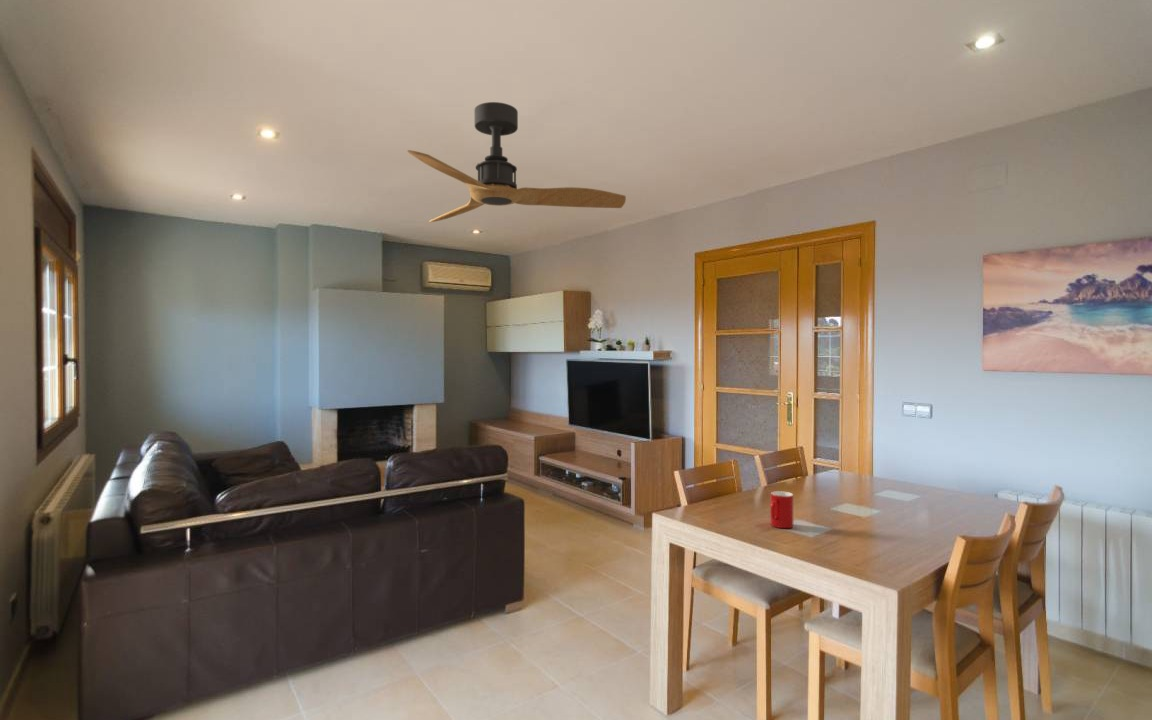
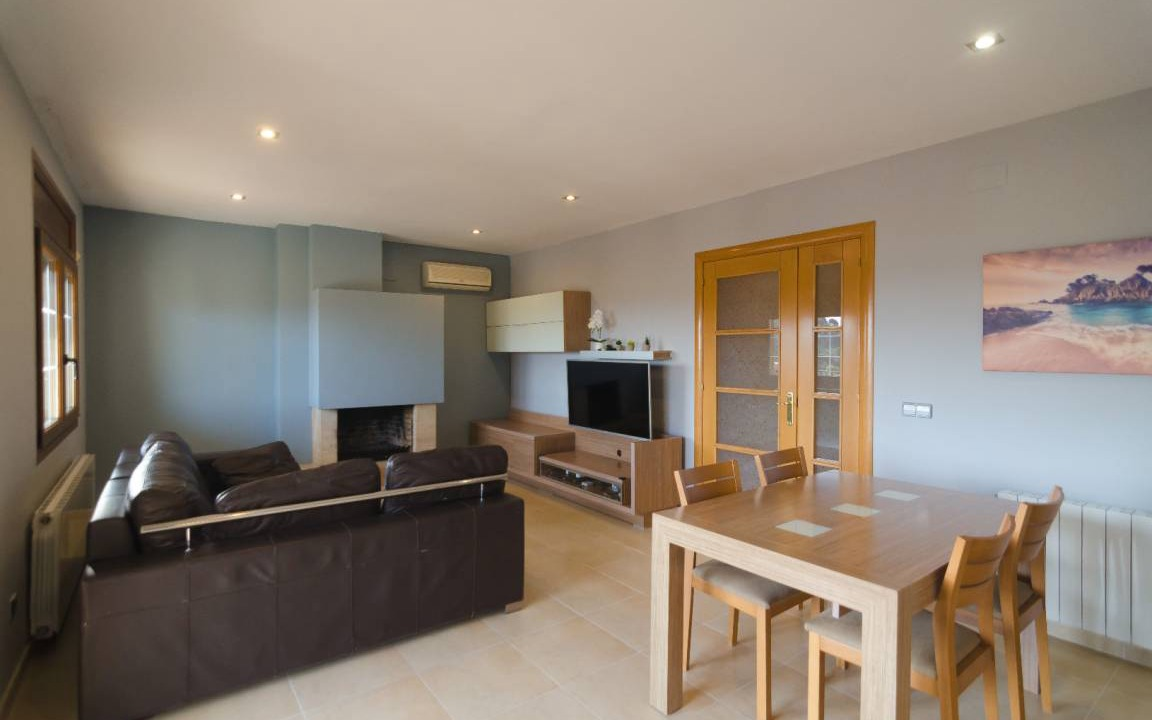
- cup [769,490,795,529]
- ceiling fan [406,101,627,223]
